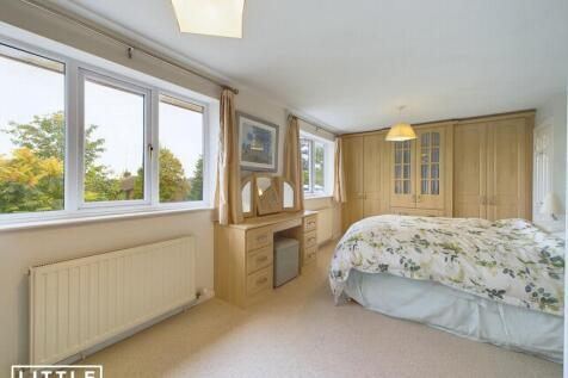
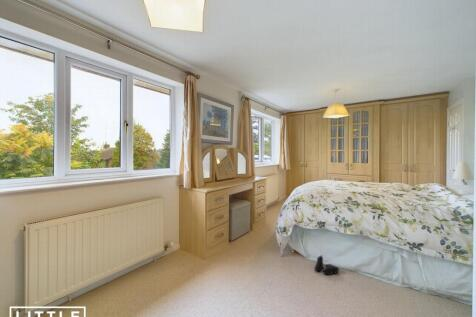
+ boots [313,254,340,276]
